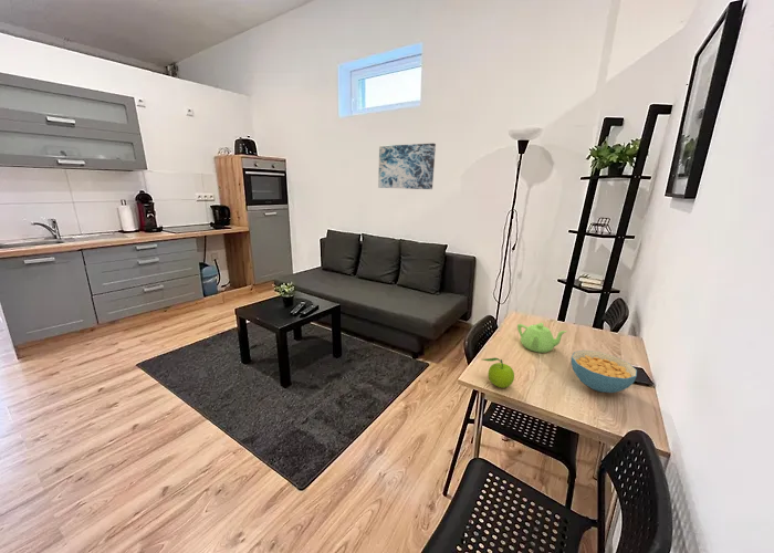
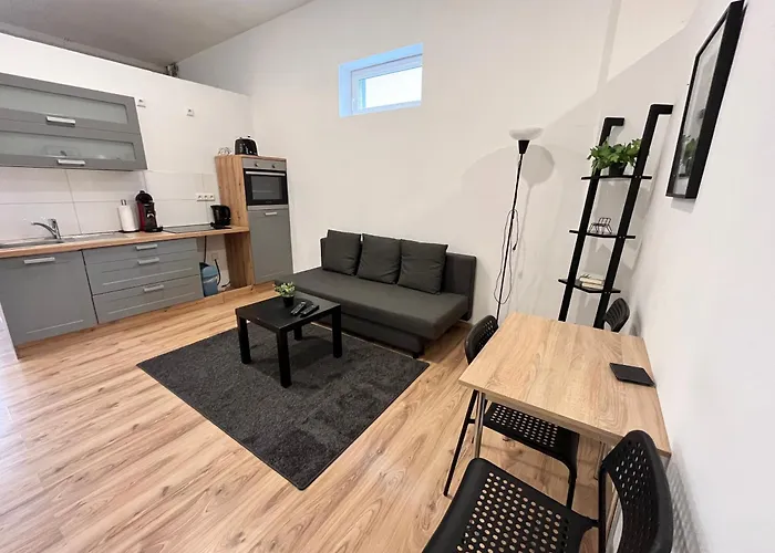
- cereal bowl [571,349,638,394]
- wall art [377,143,437,190]
- fruit [482,357,515,389]
- teapot [516,322,568,354]
